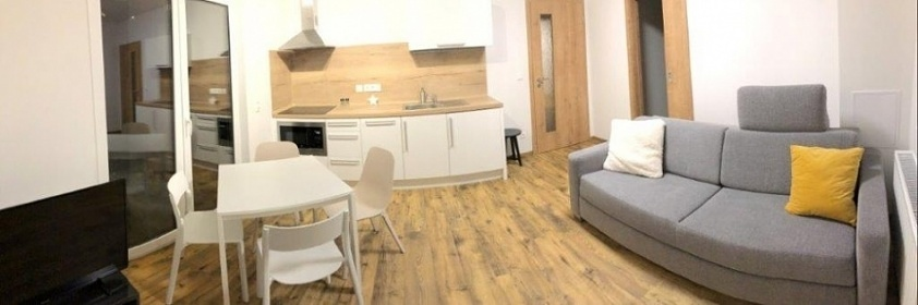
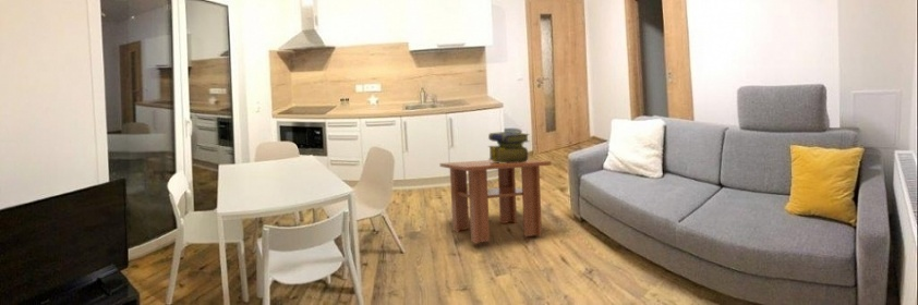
+ stack of books [487,131,530,163]
+ coffee table [438,159,553,245]
